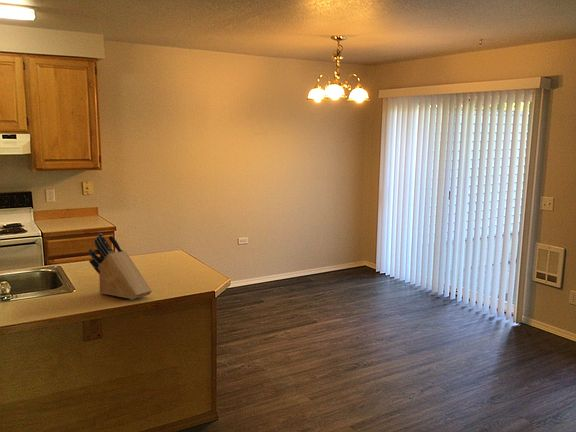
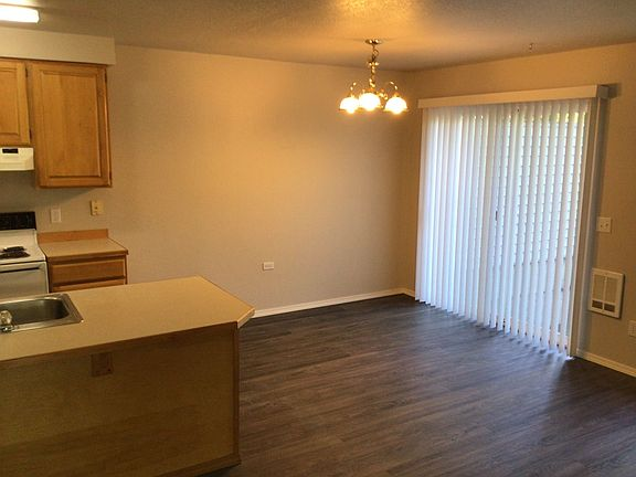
- knife block [88,233,153,300]
